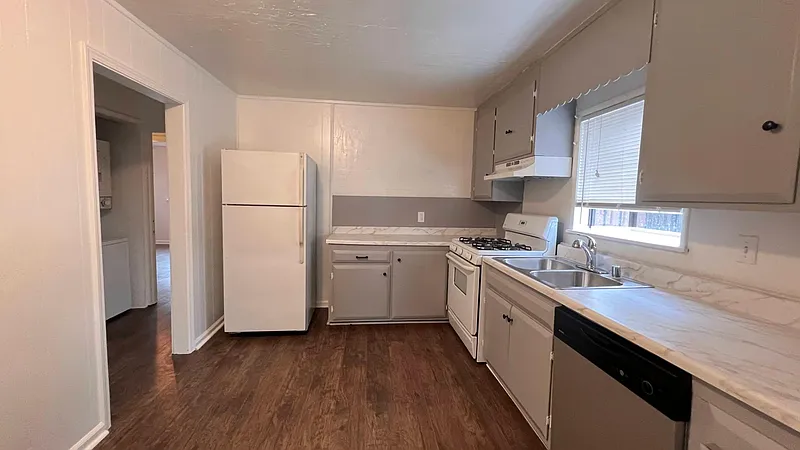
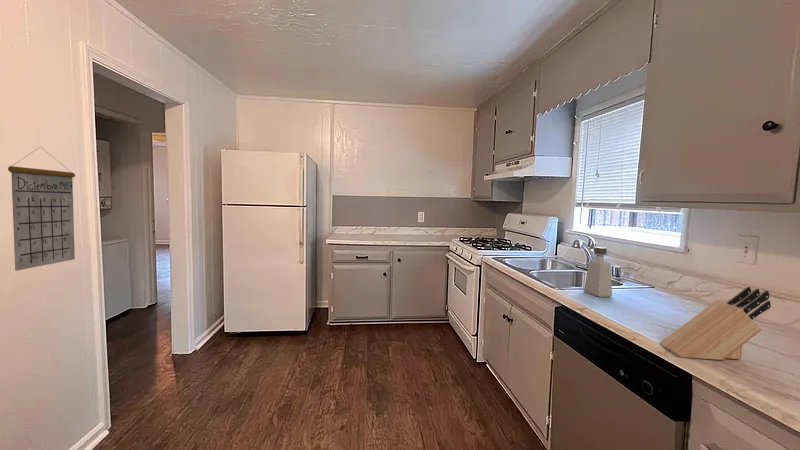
+ soap dispenser [583,246,613,298]
+ calendar [7,146,76,272]
+ knife block [659,286,772,361]
